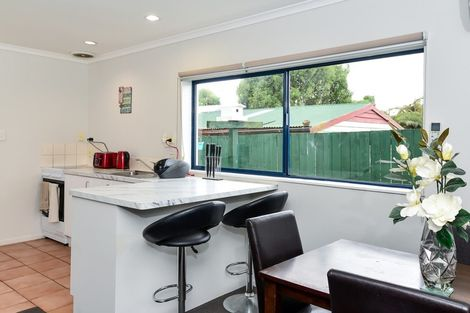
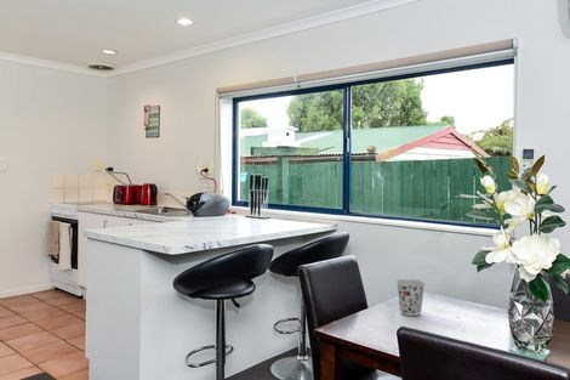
+ cup [395,278,426,317]
